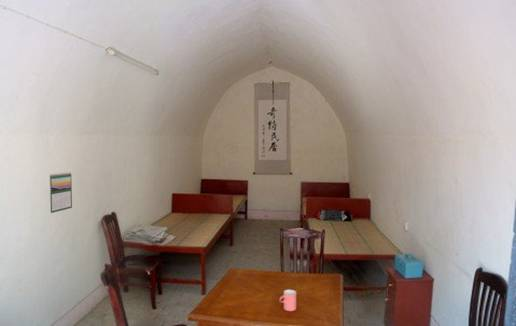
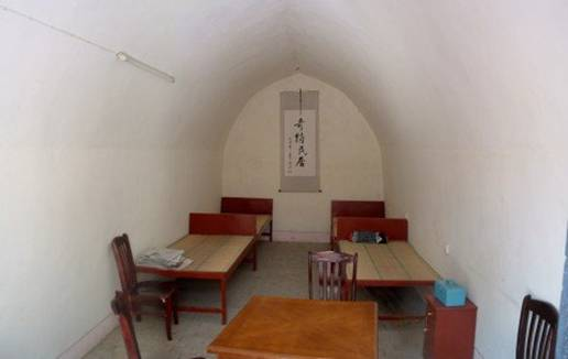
- calendar [49,172,73,214]
- cup [279,289,297,312]
